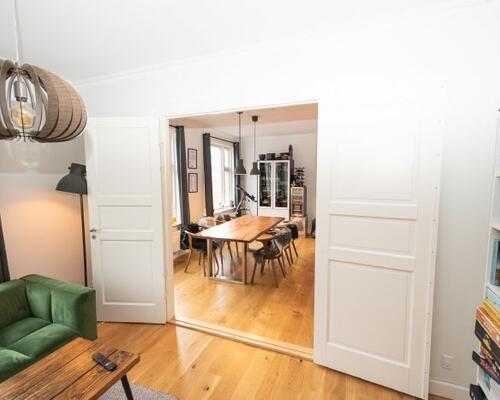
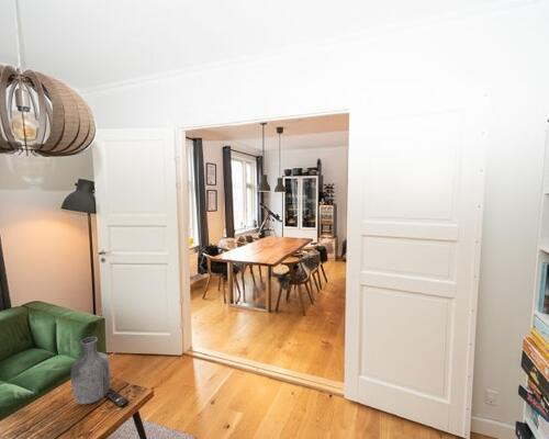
+ vase [70,336,111,405]
